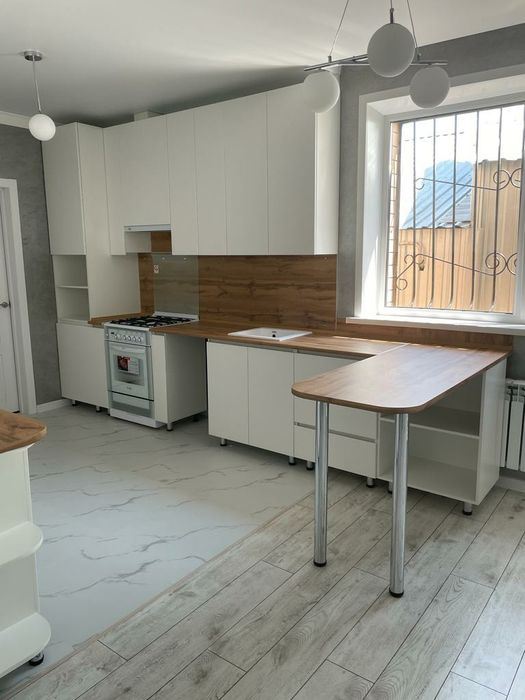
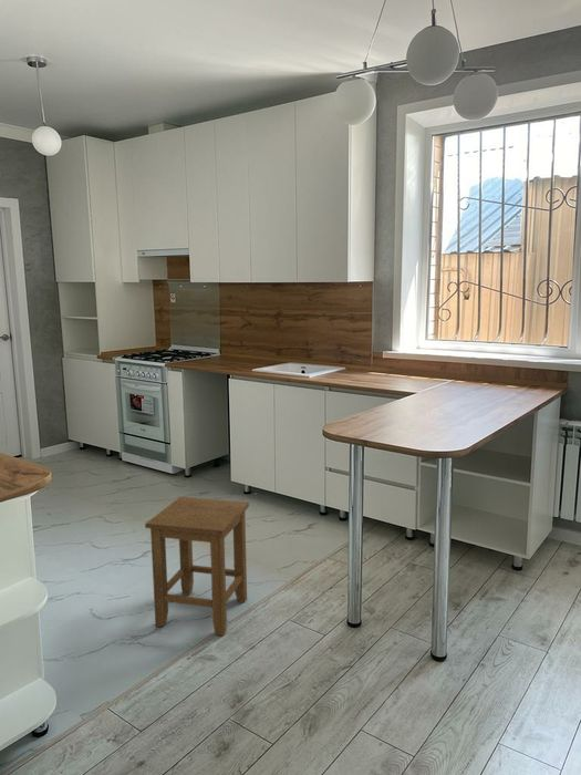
+ stool [144,496,250,637]
